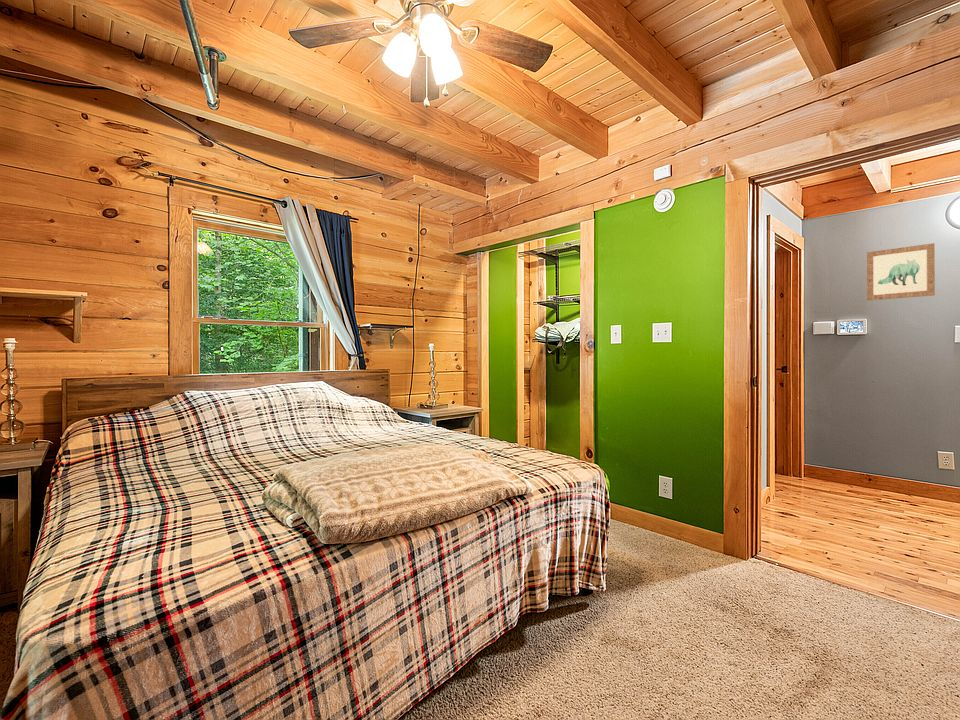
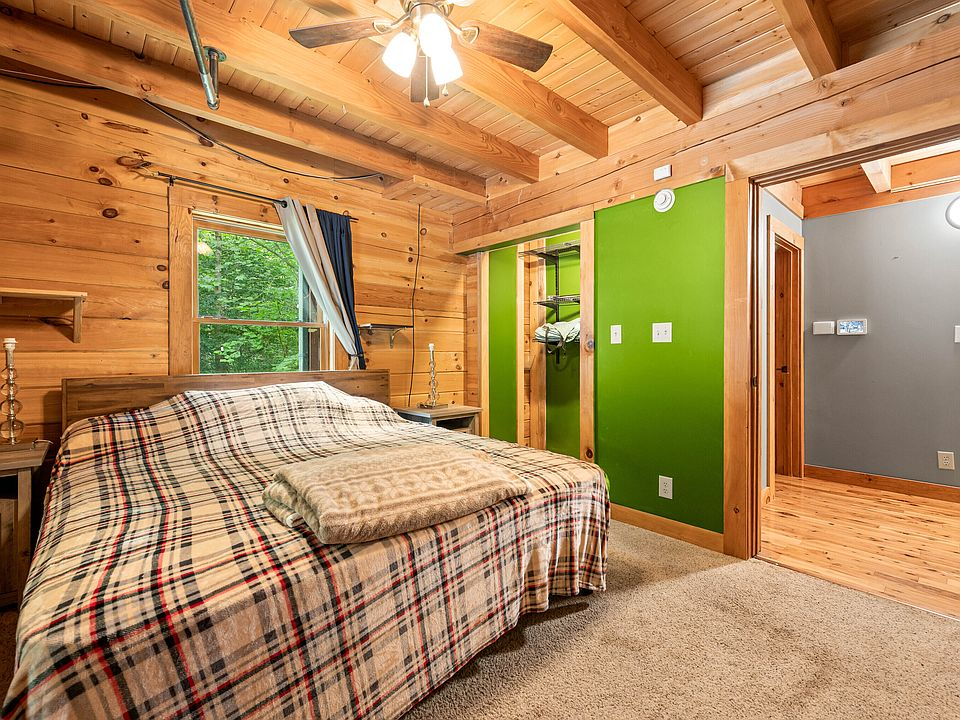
- wall art [866,242,936,301]
